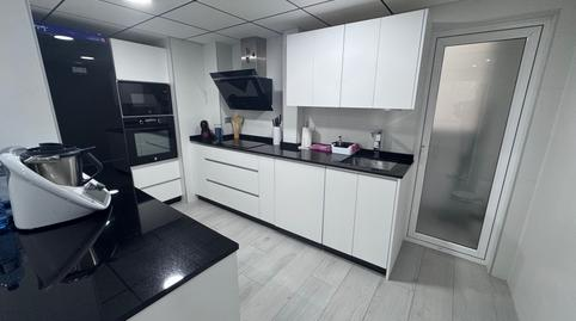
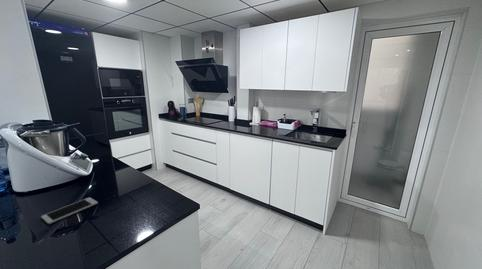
+ cell phone [40,196,99,225]
